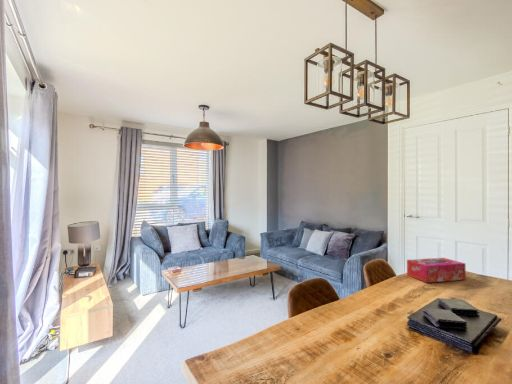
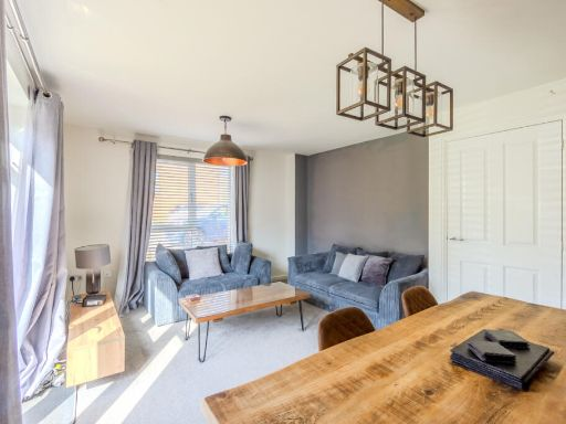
- tissue box [406,257,467,284]
